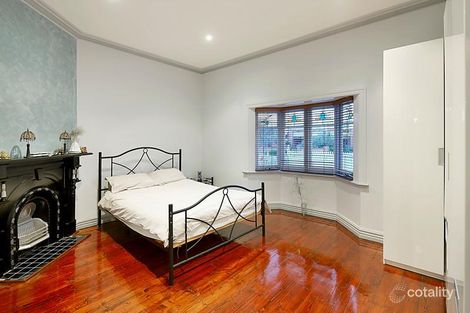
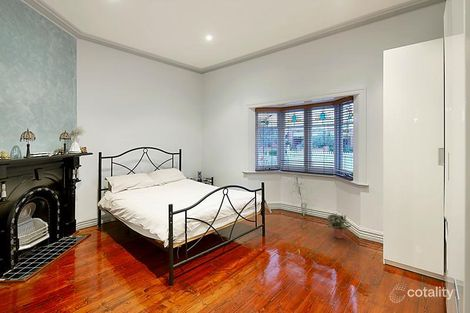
+ potted plant [325,213,352,240]
